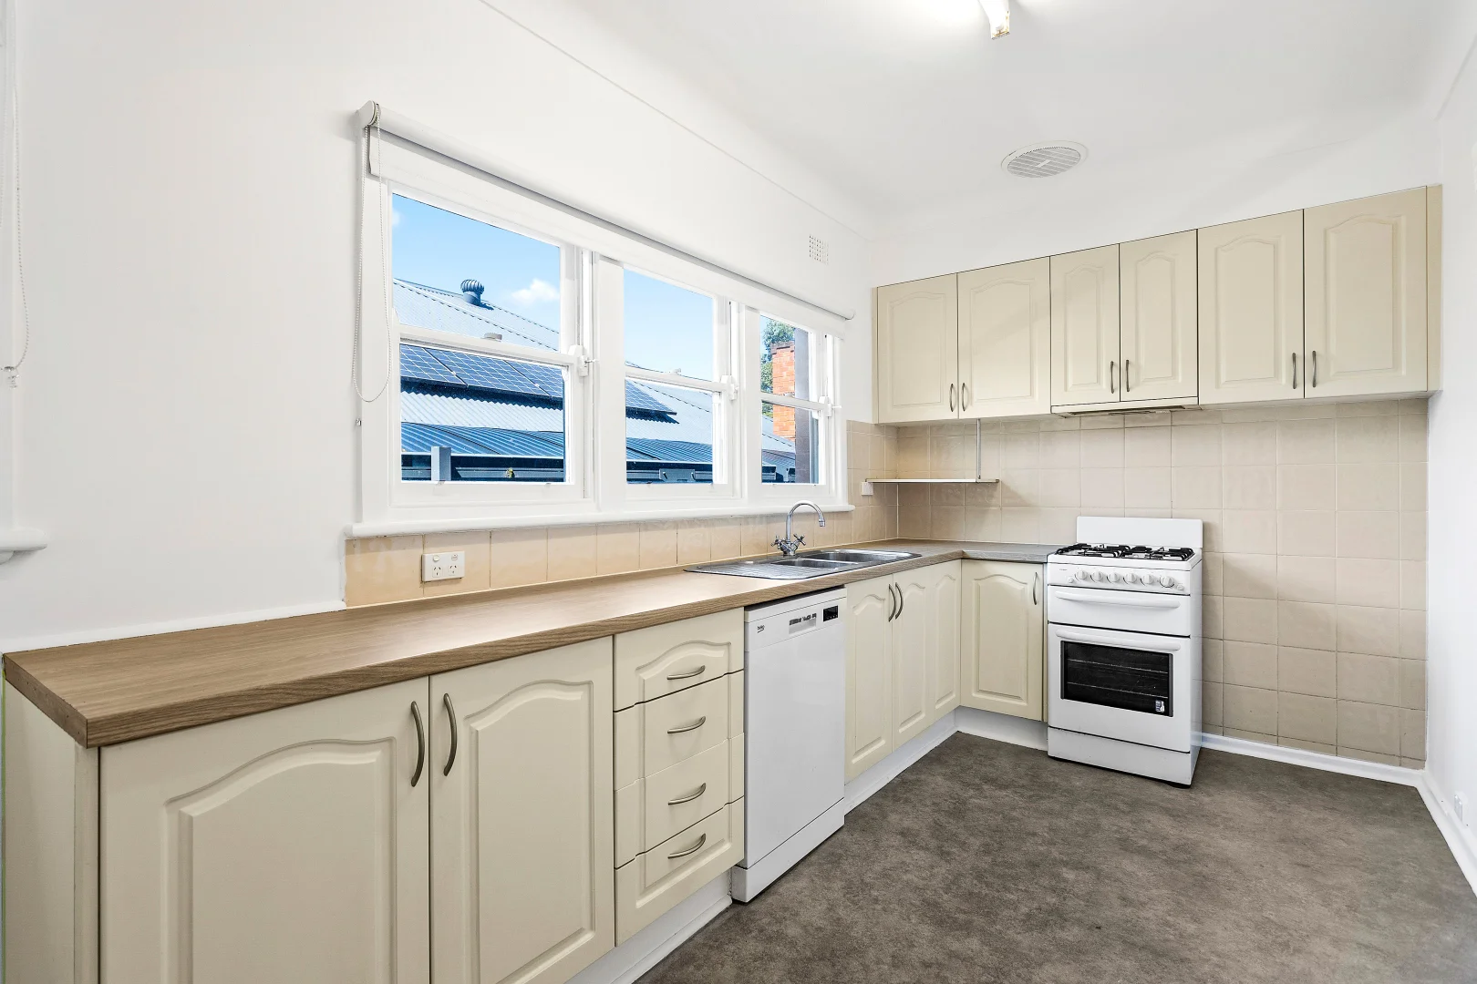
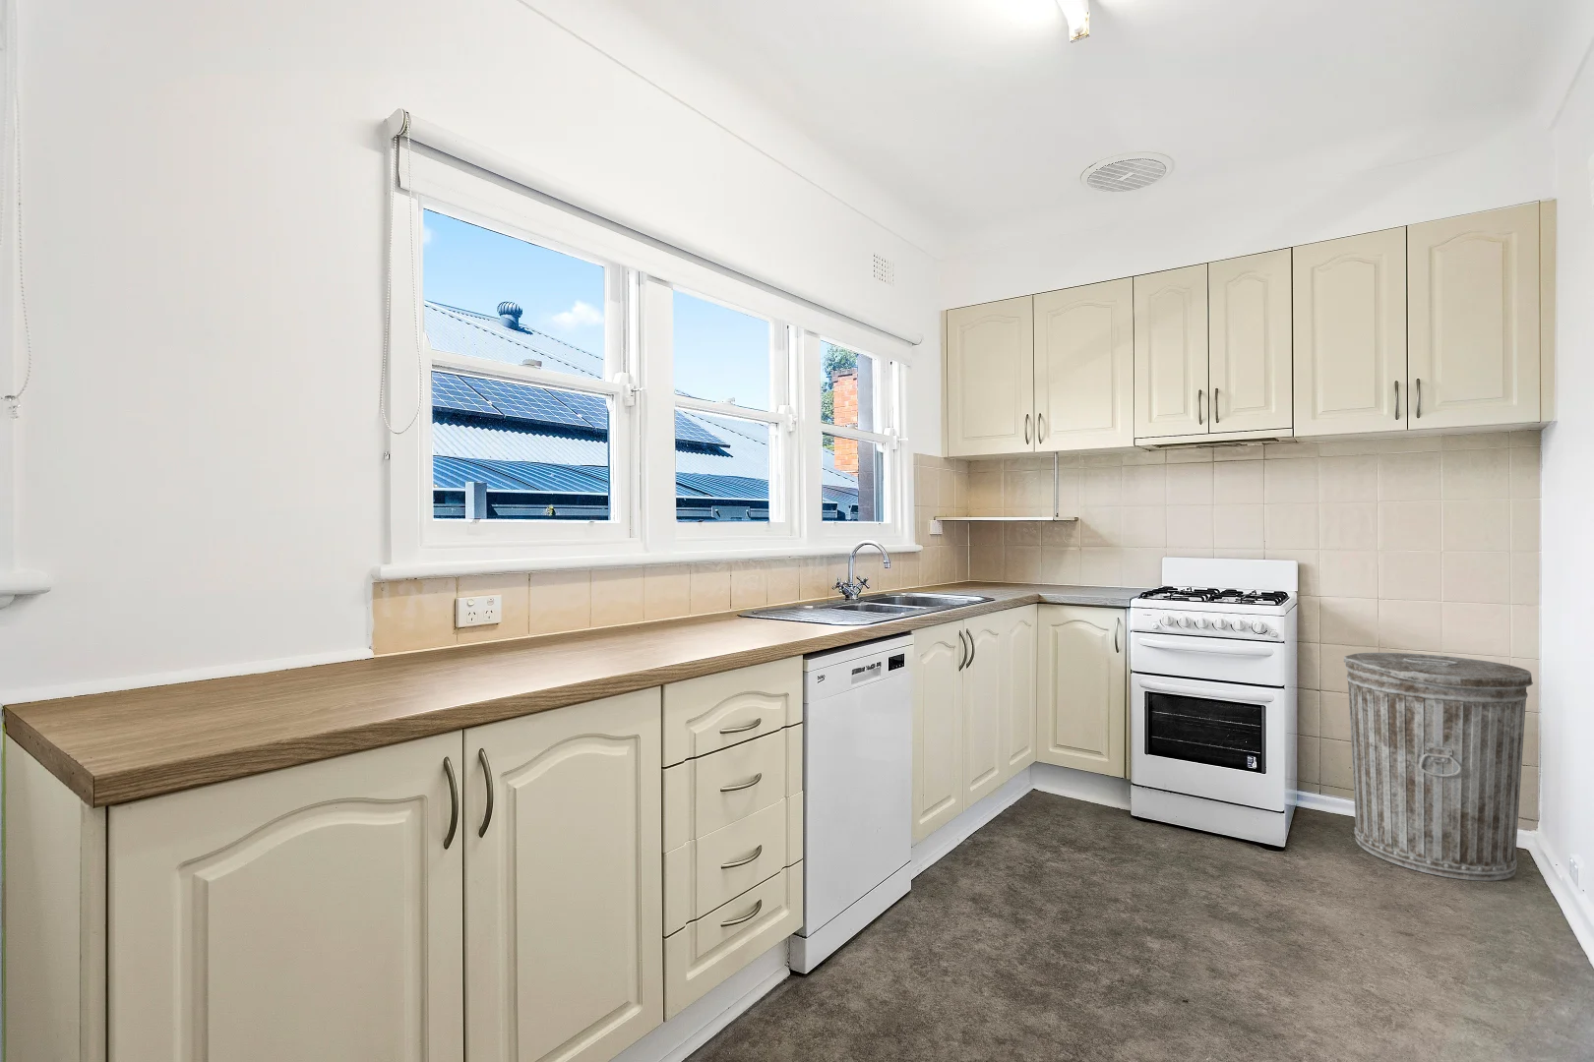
+ trash can [1343,652,1534,882]
